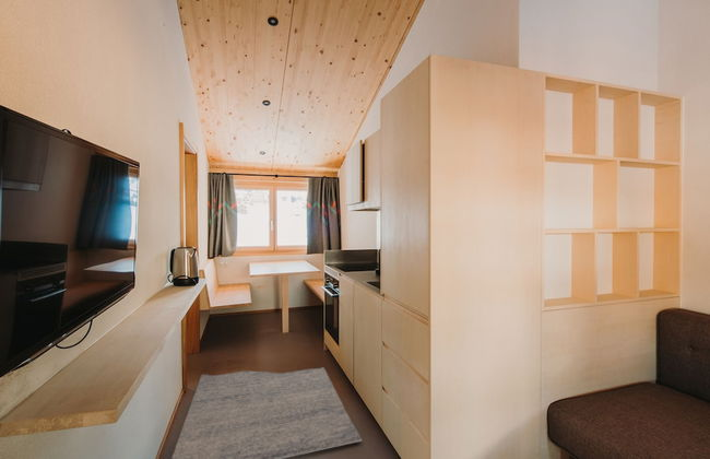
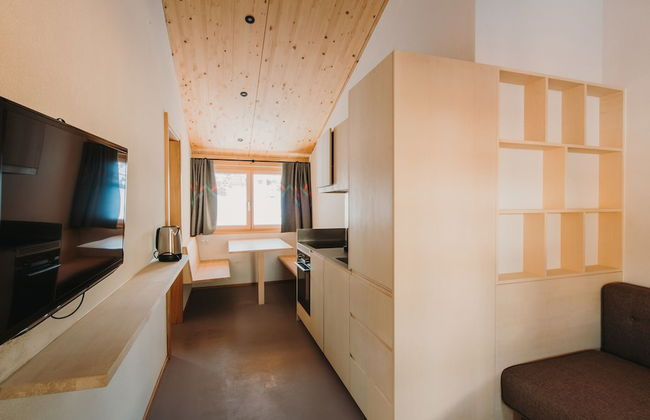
- rug [170,366,364,459]
